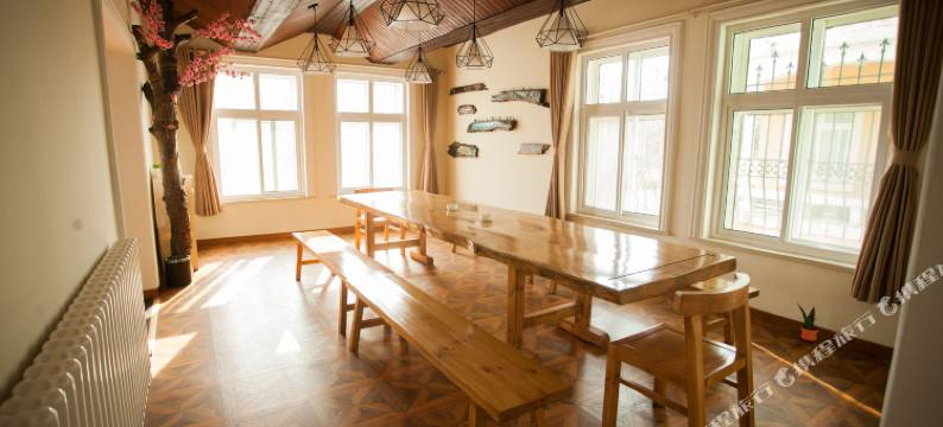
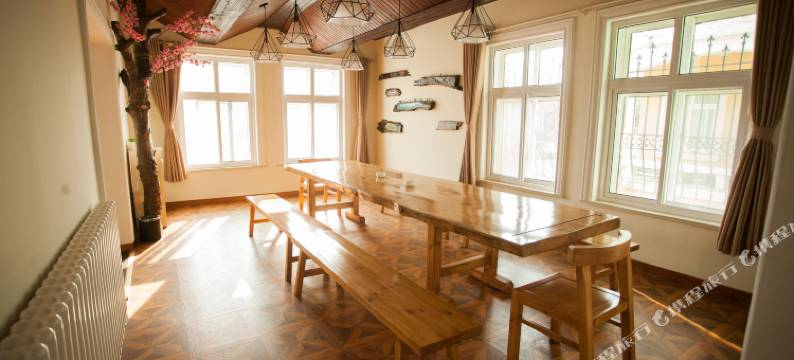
- potted plant [796,301,819,342]
